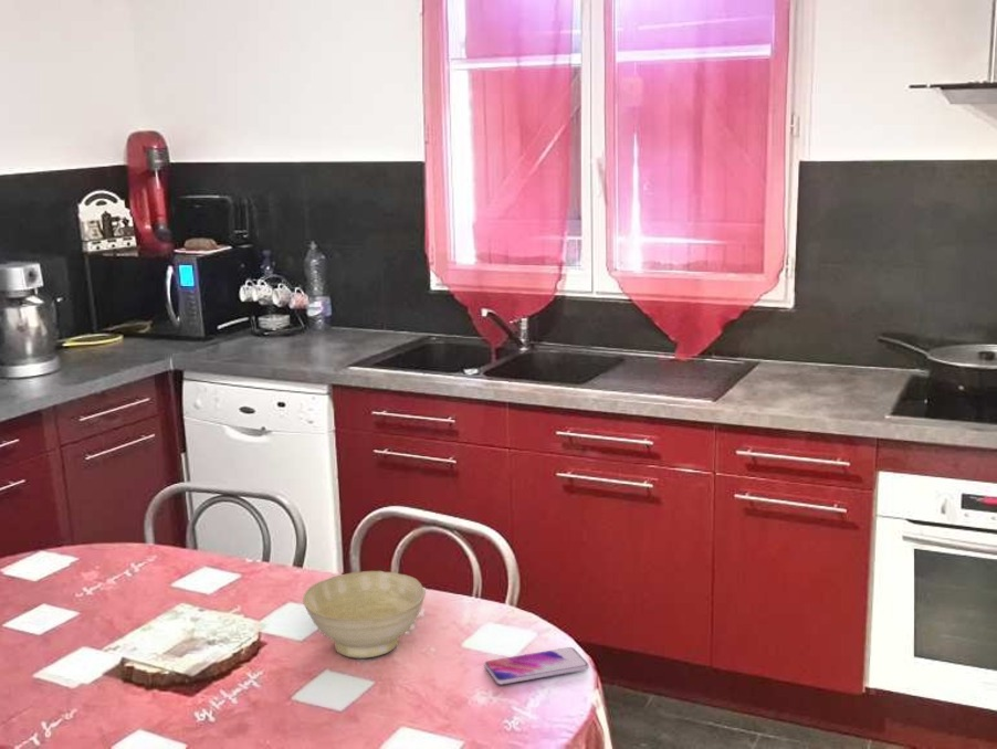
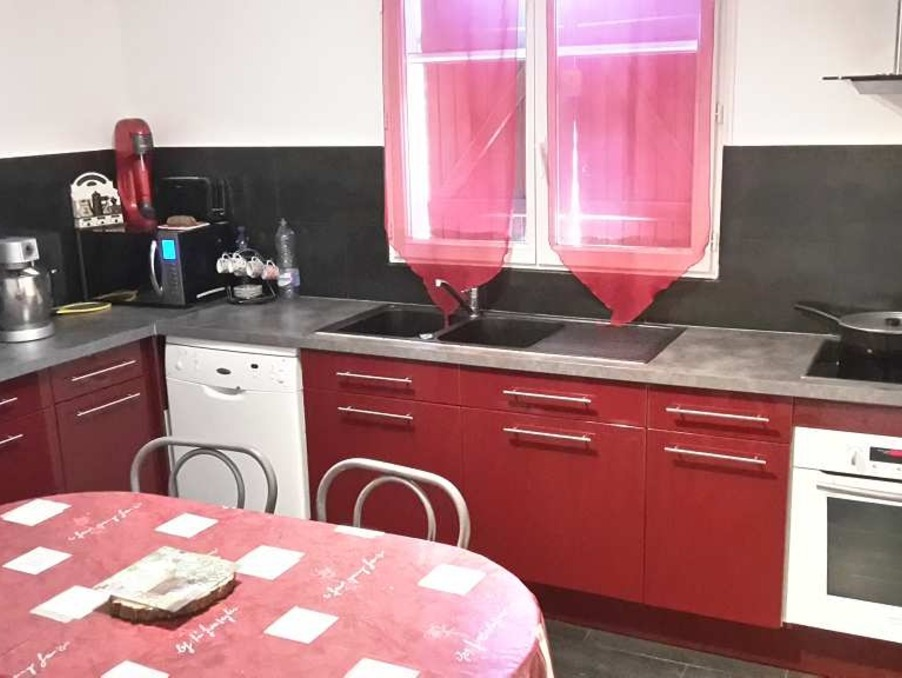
- bowl [302,570,427,660]
- smartphone [483,646,590,686]
